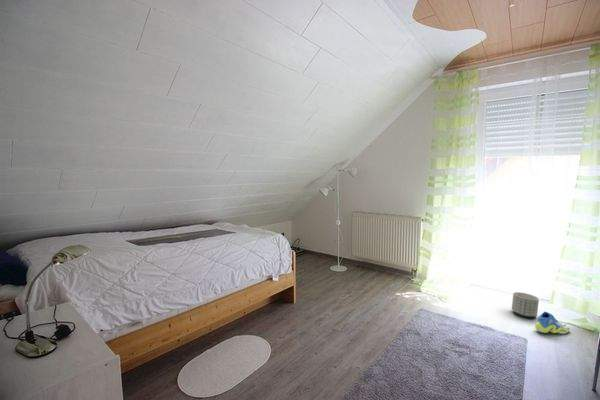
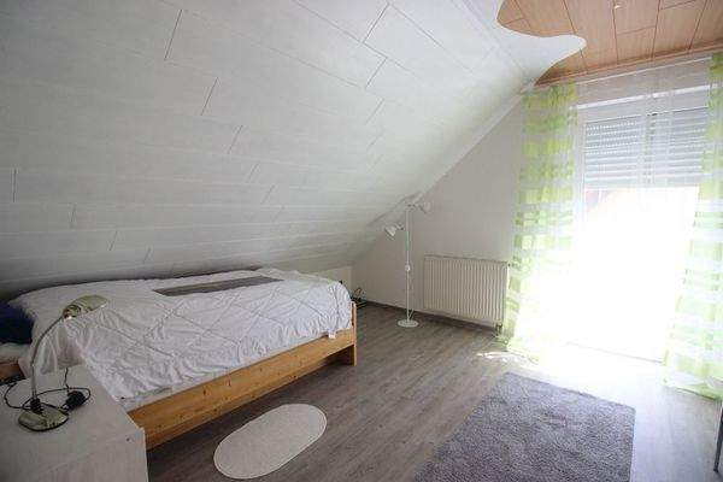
- planter [511,291,540,318]
- sneaker [534,311,570,335]
